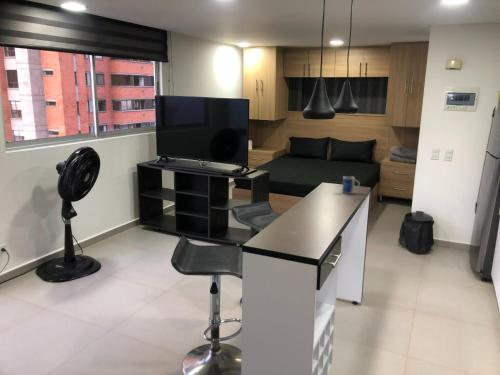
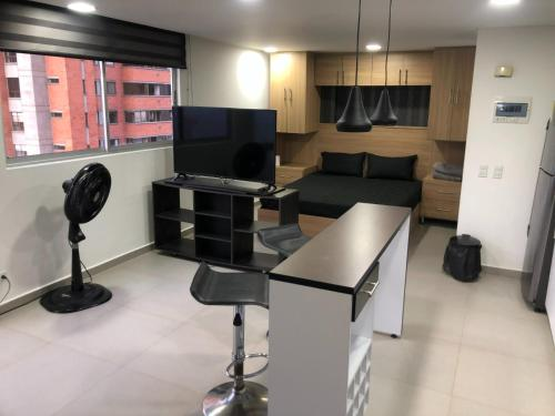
- mug [341,175,361,195]
